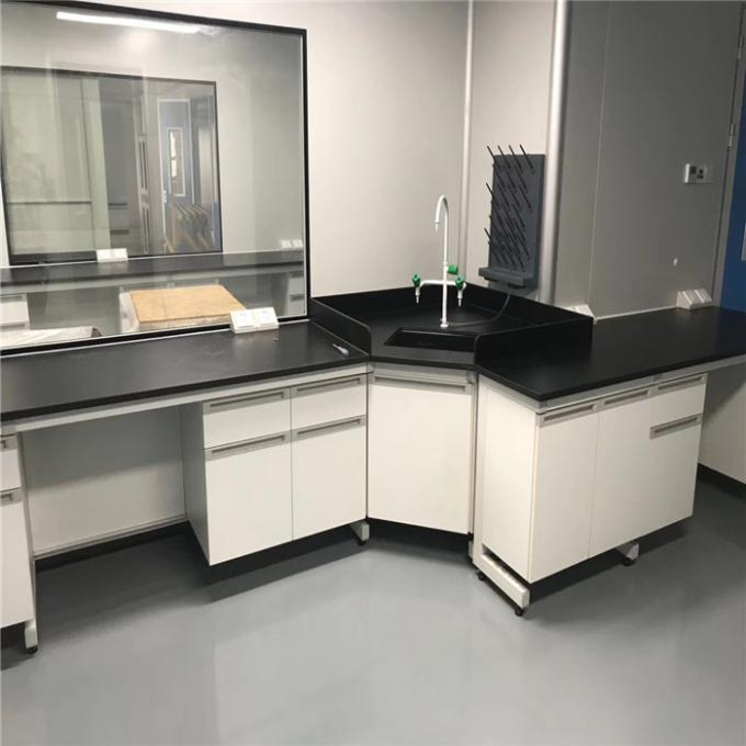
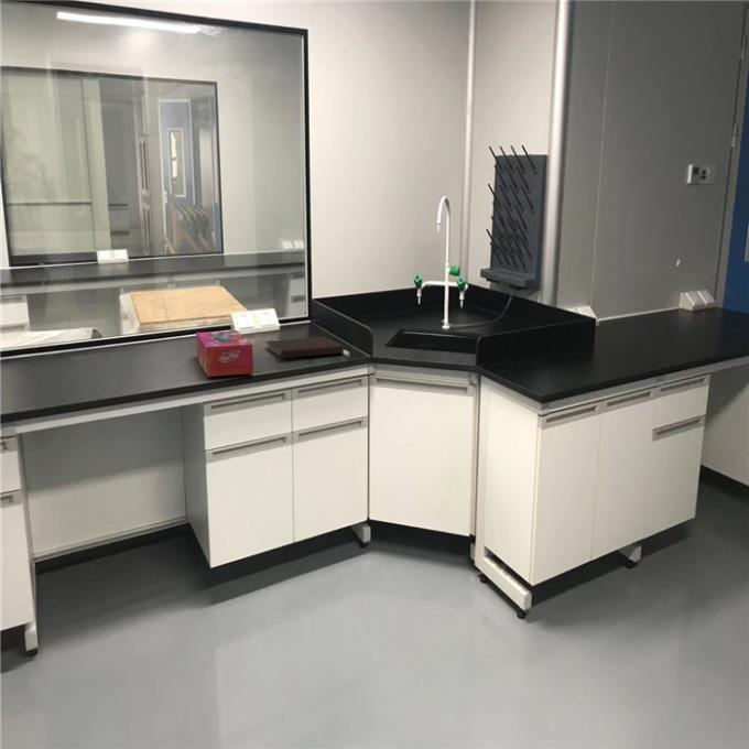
+ notebook [263,336,345,359]
+ tissue box [195,329,254,378]
